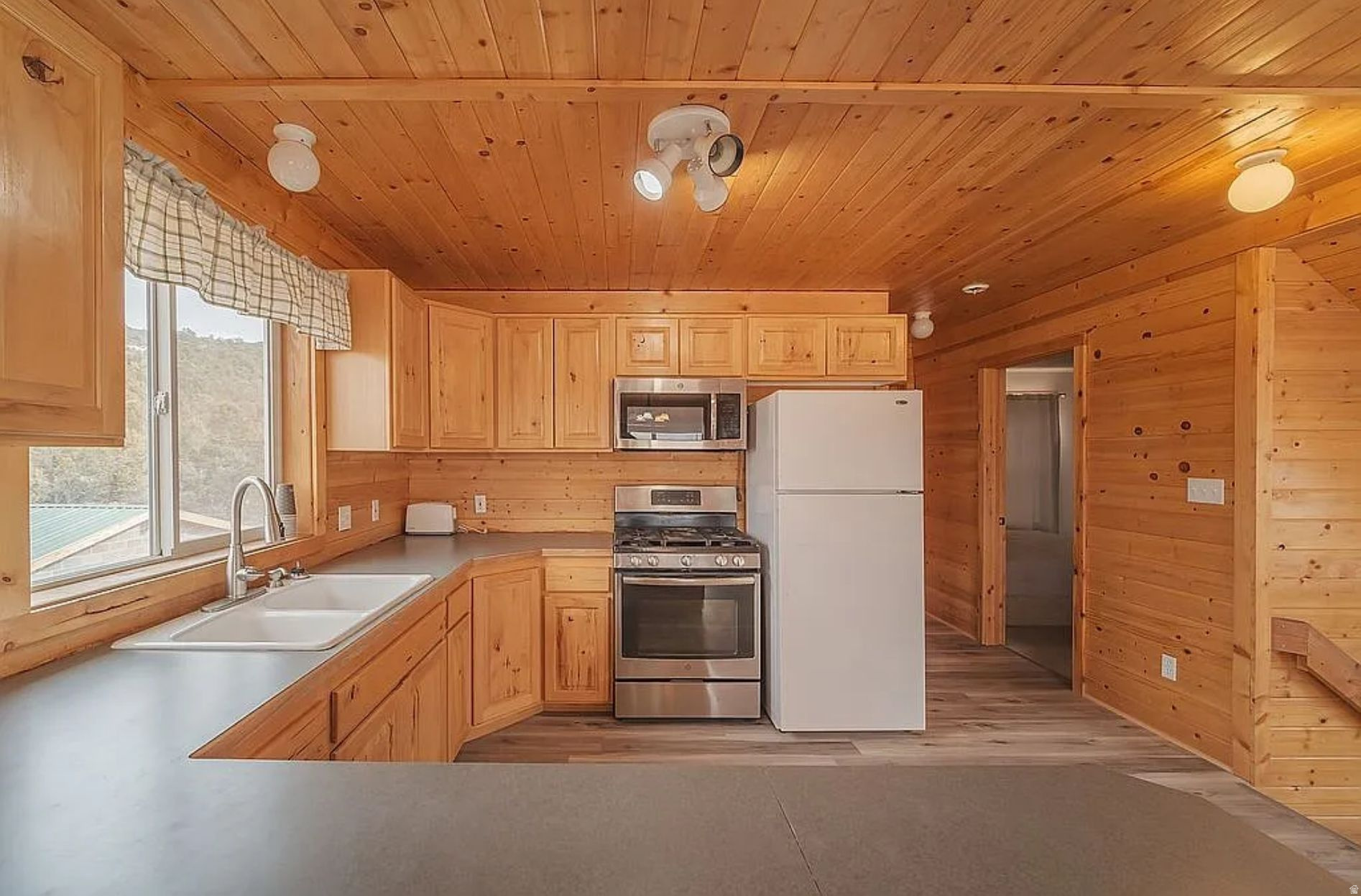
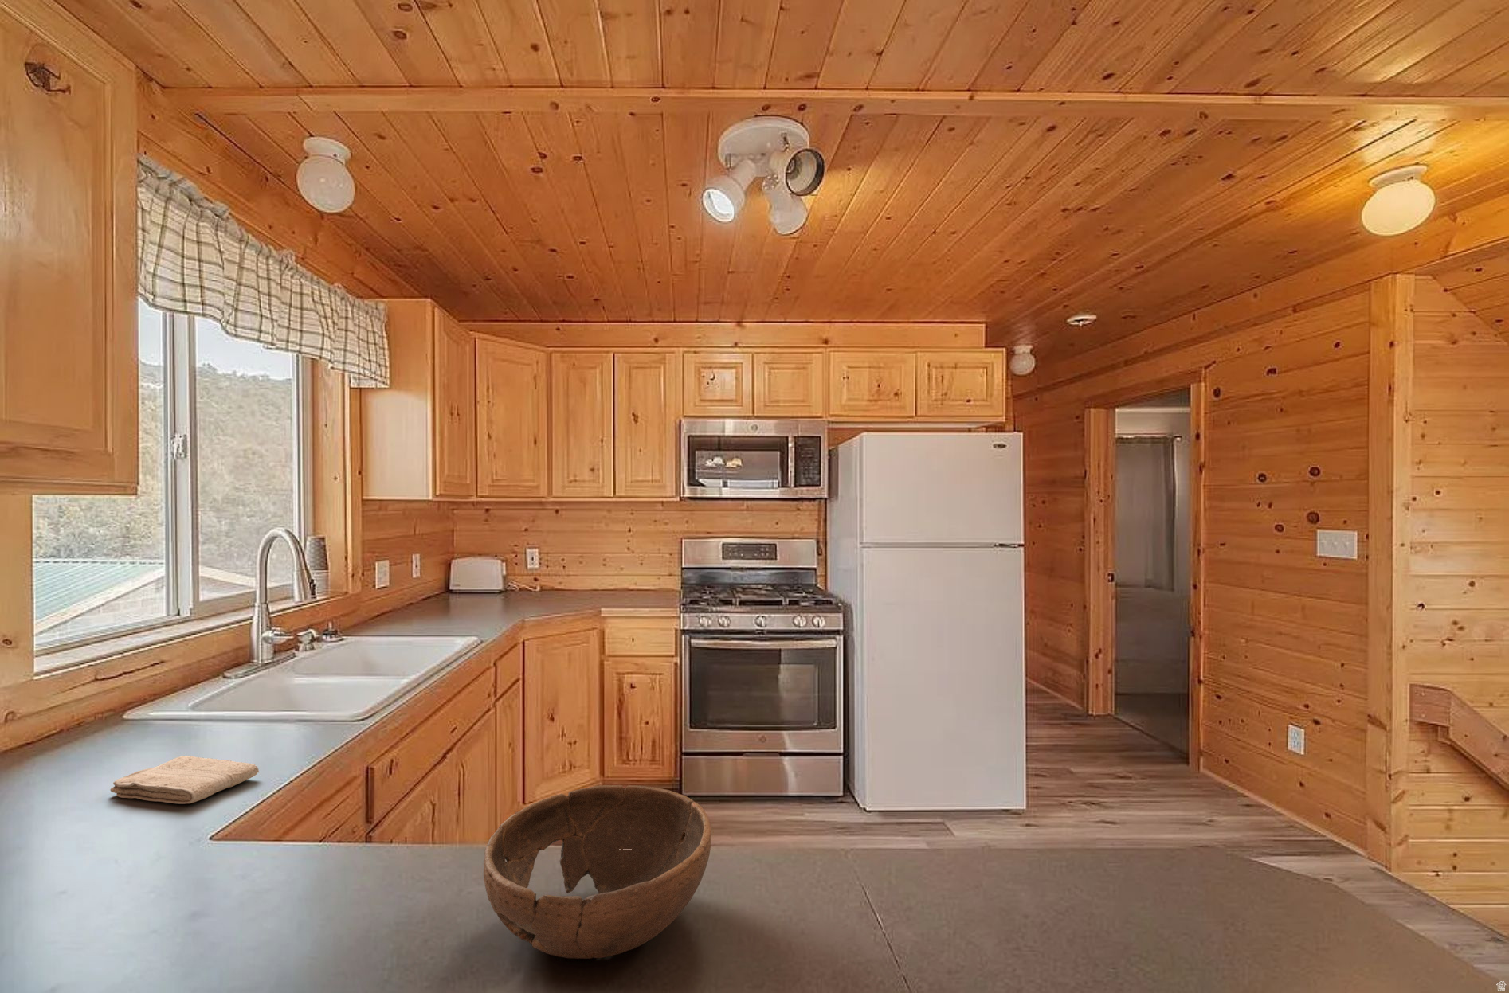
+ bowl [482,785,712,960]
+ washcloth [110,755,259,805]
